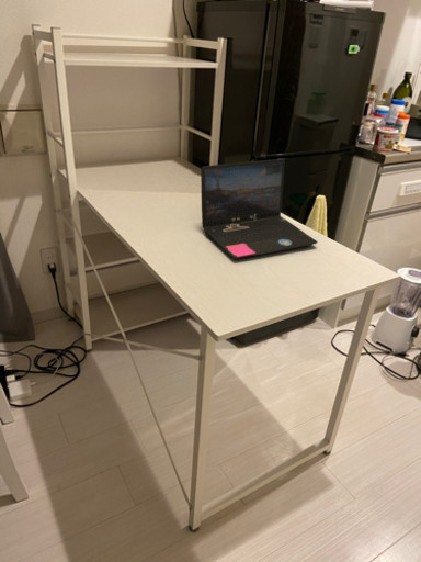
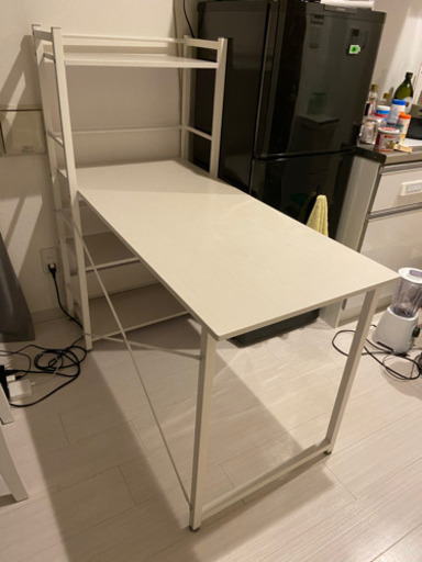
- laptop [200,158,319,260]
